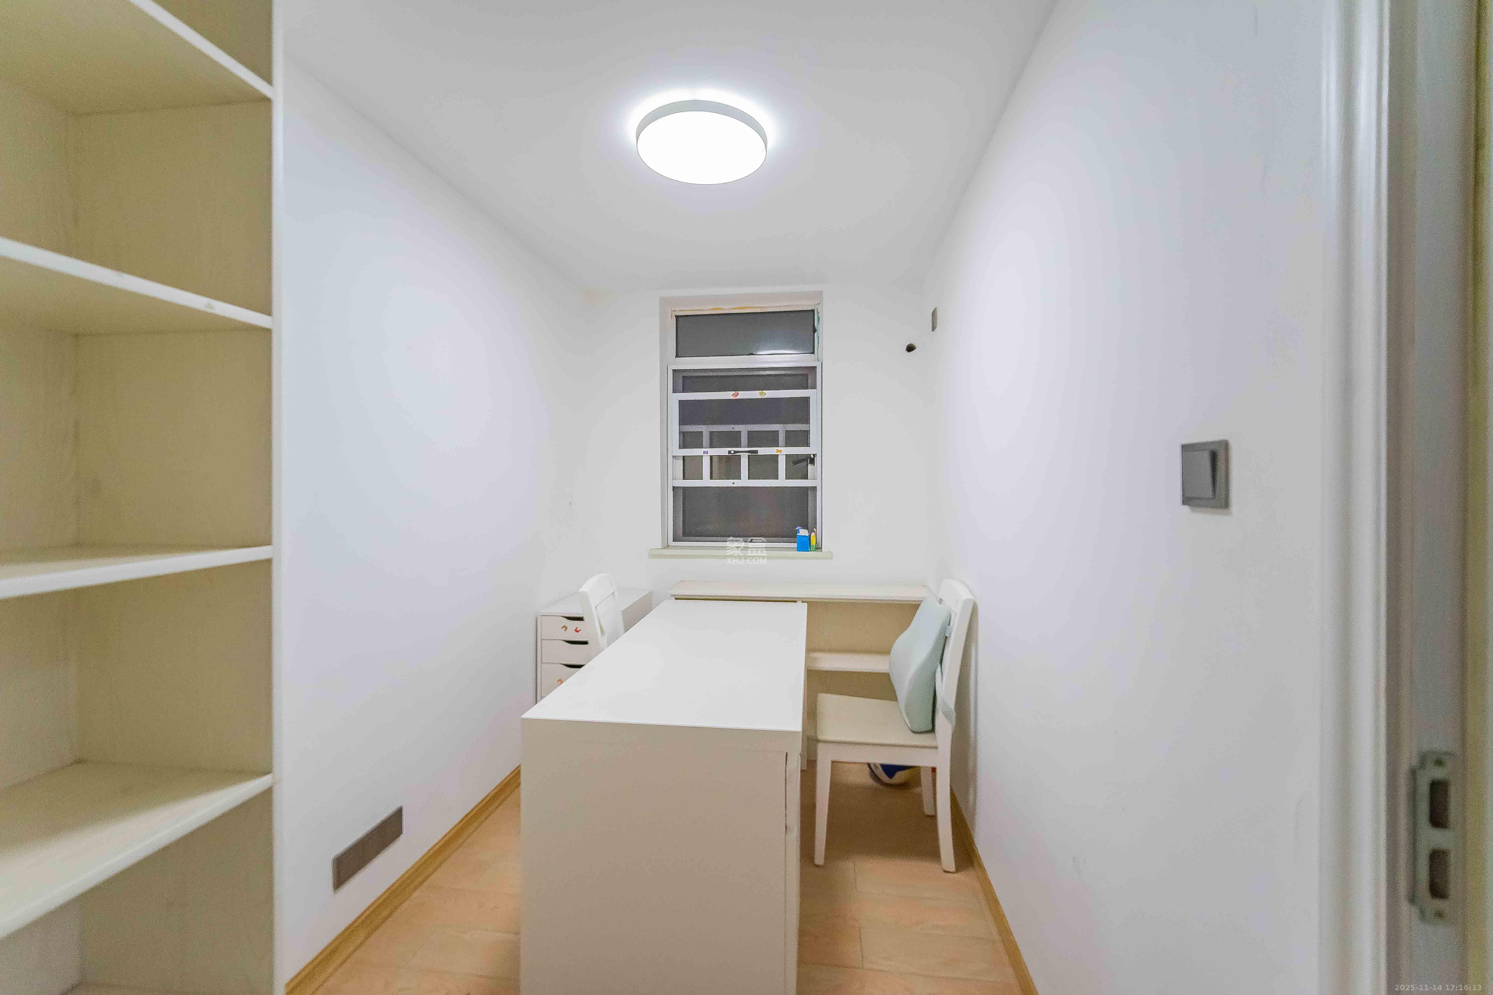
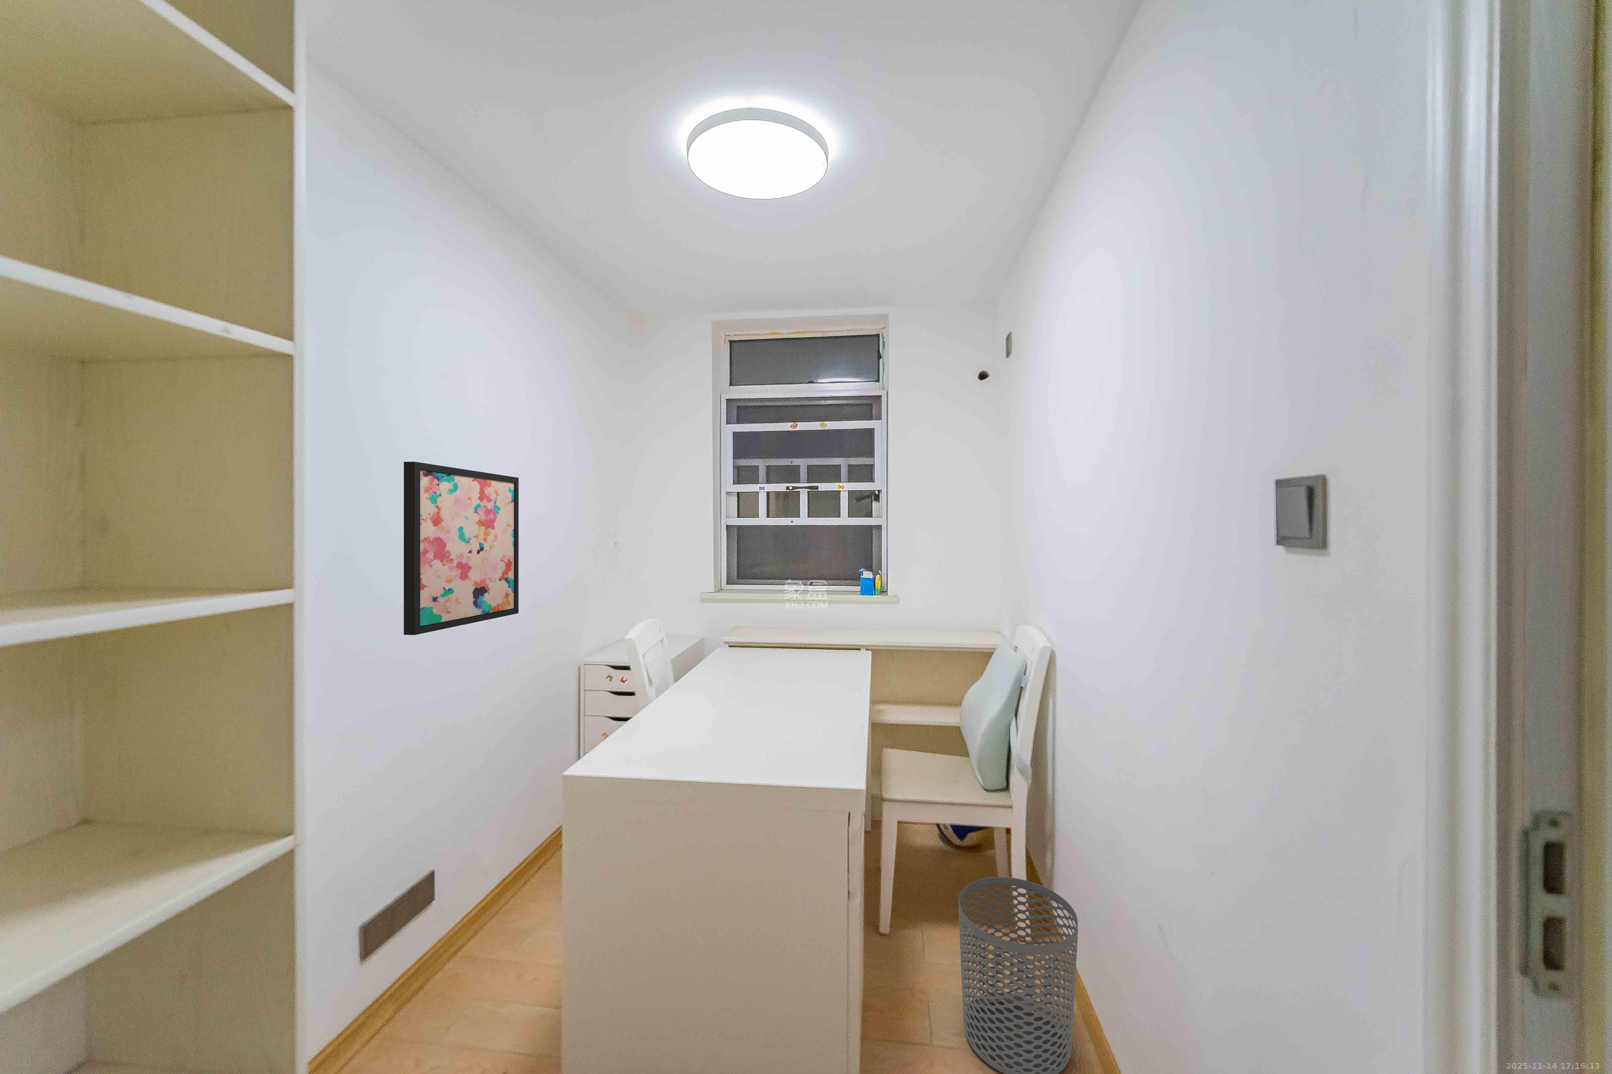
+ wall art [403,461,519,635]
+ waste bin [958,876,1078,1074]
